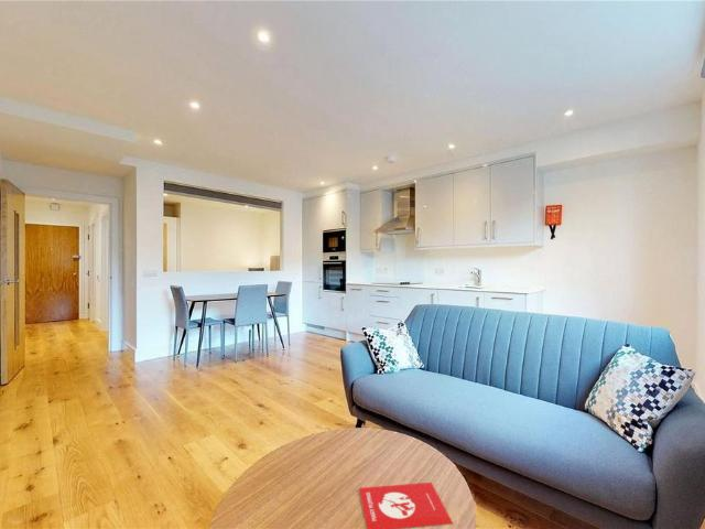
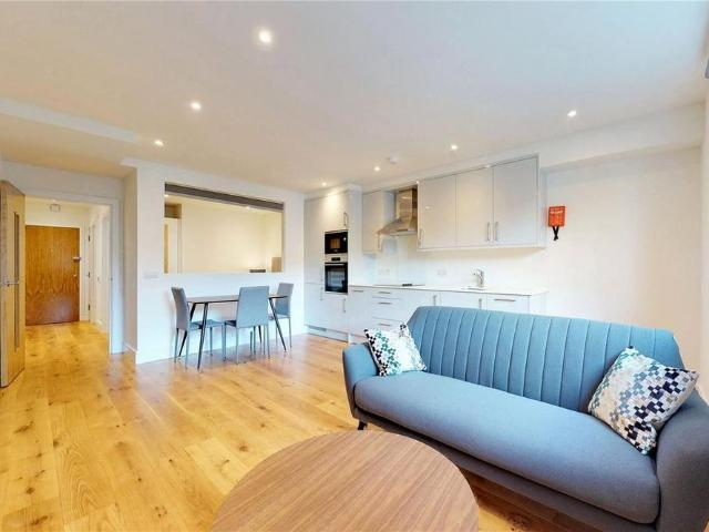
- book [358,482,454,529]
